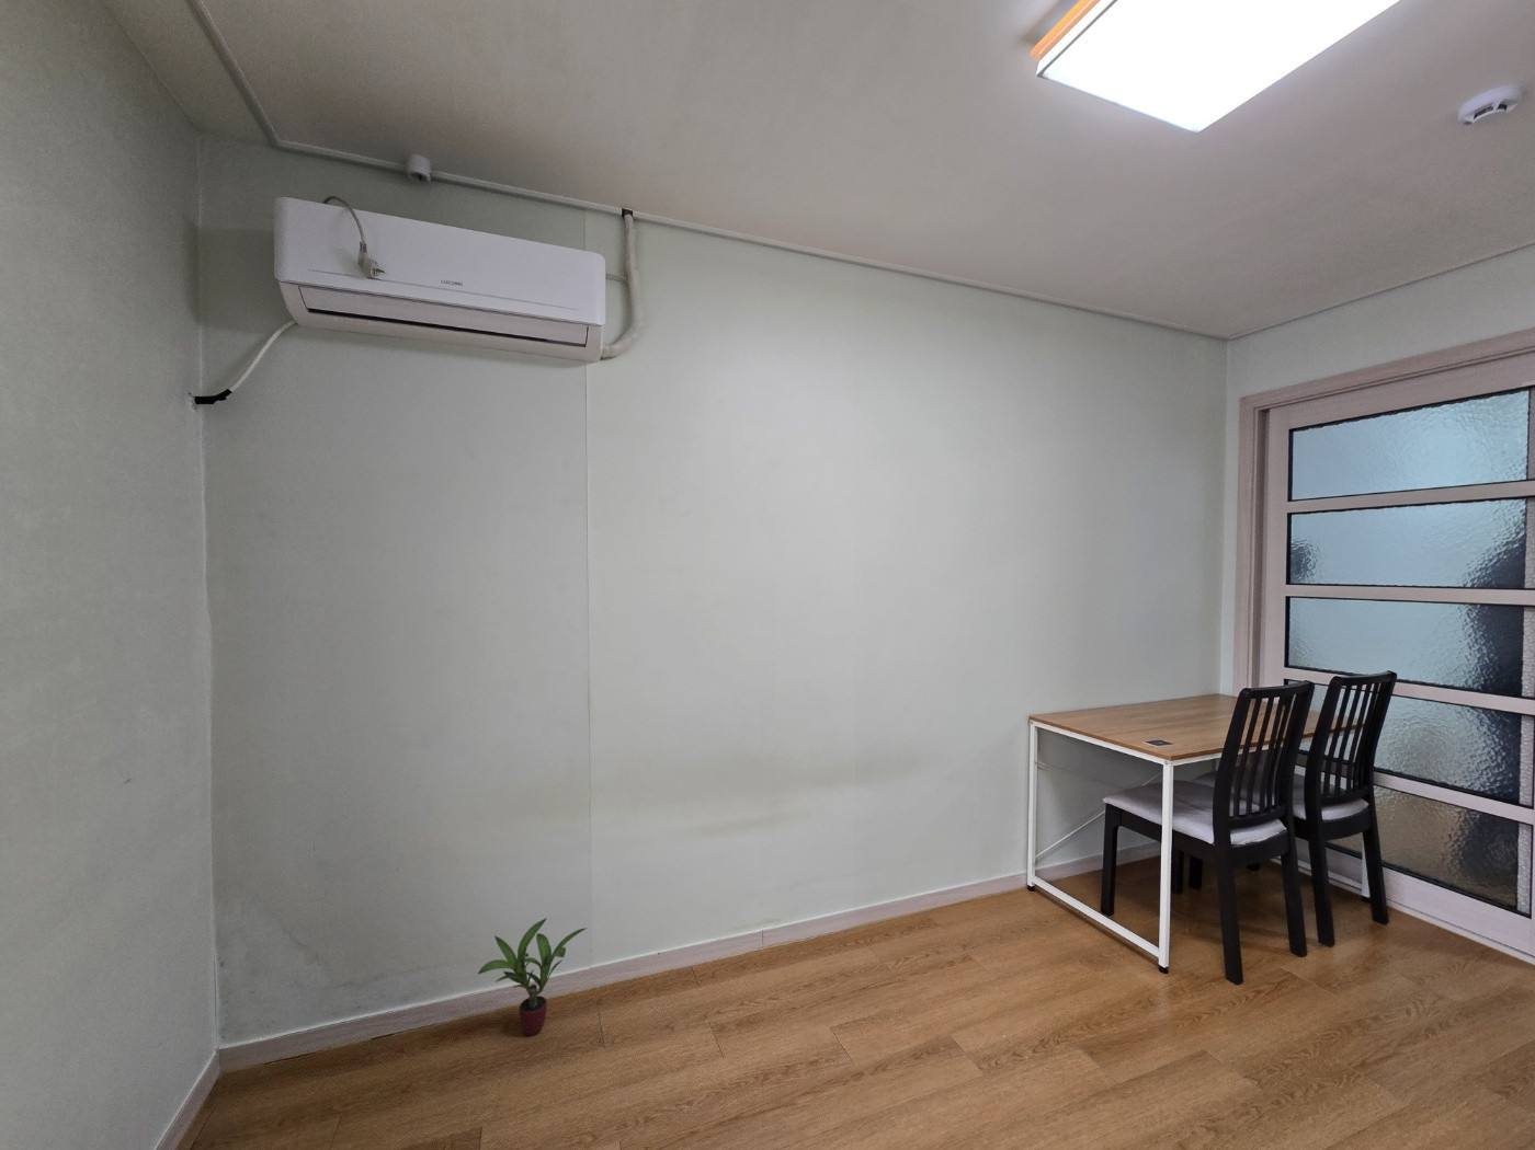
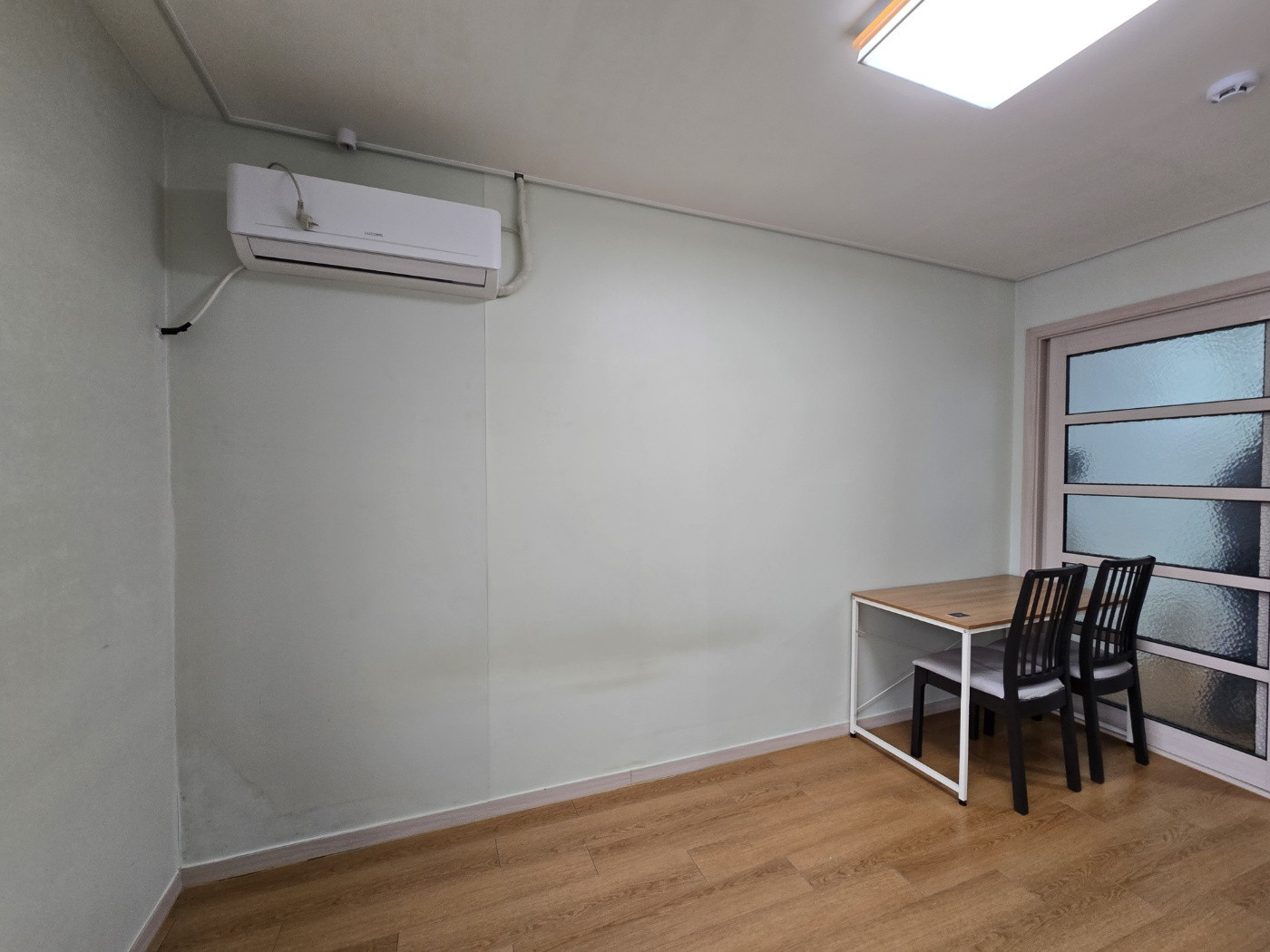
- potted plant [476,917,587,1036]
